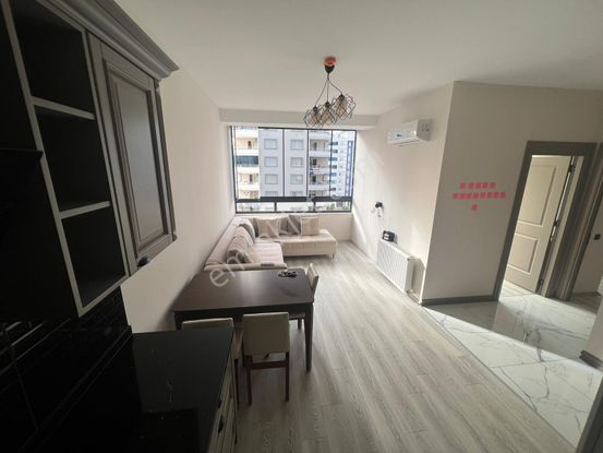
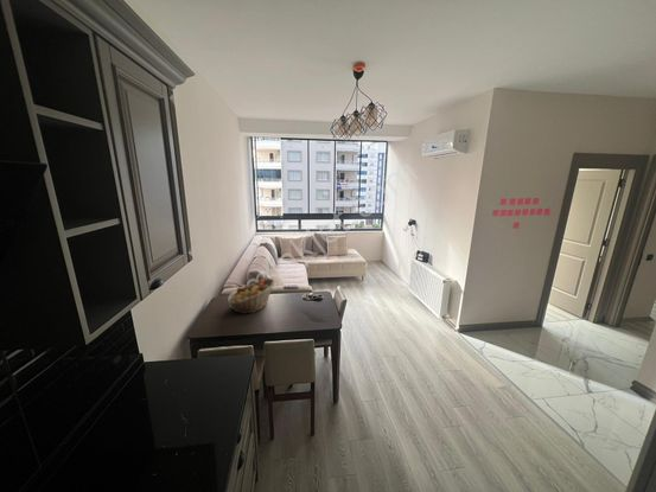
+ fruit basket [227,277,276,315]
